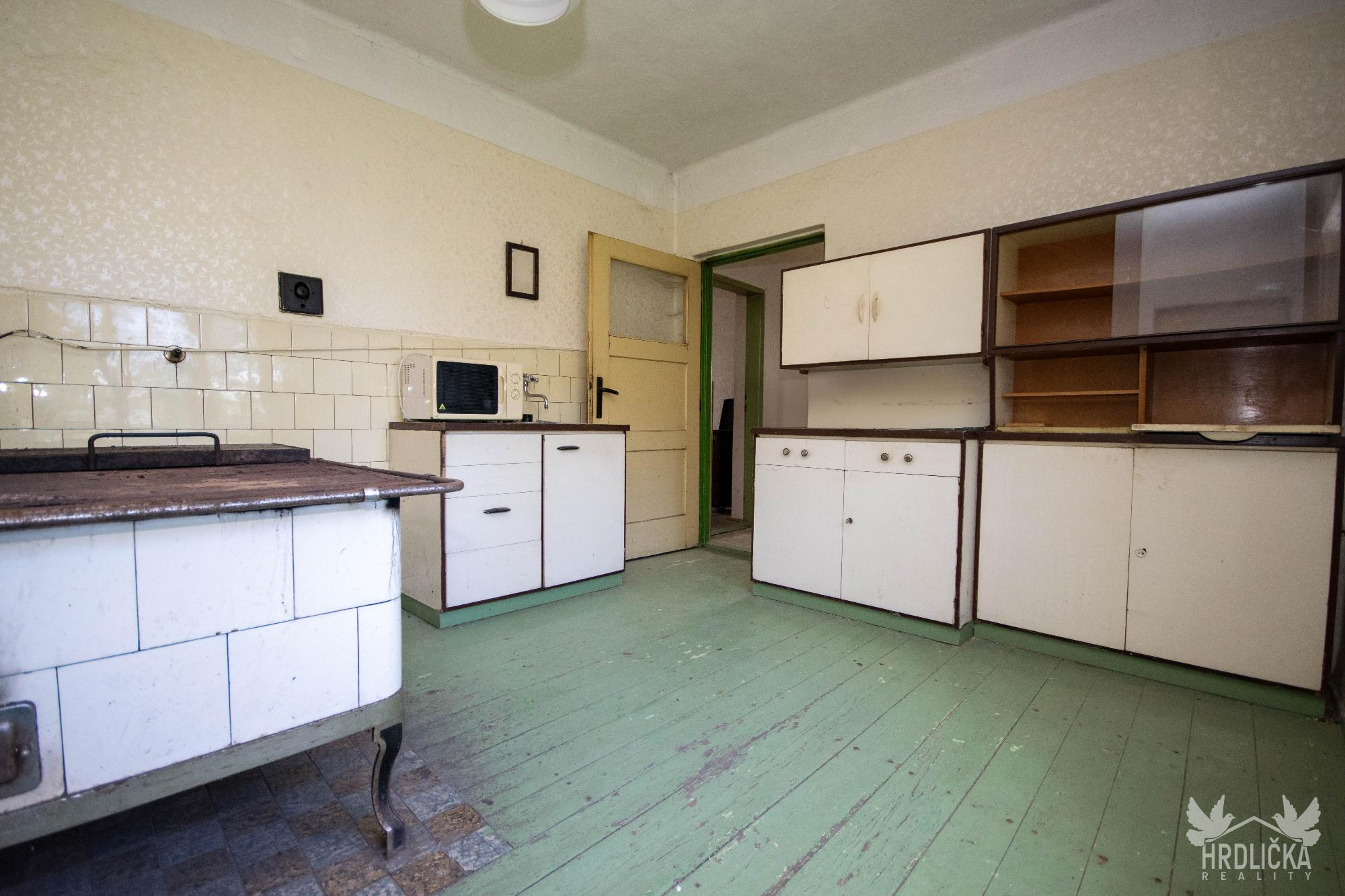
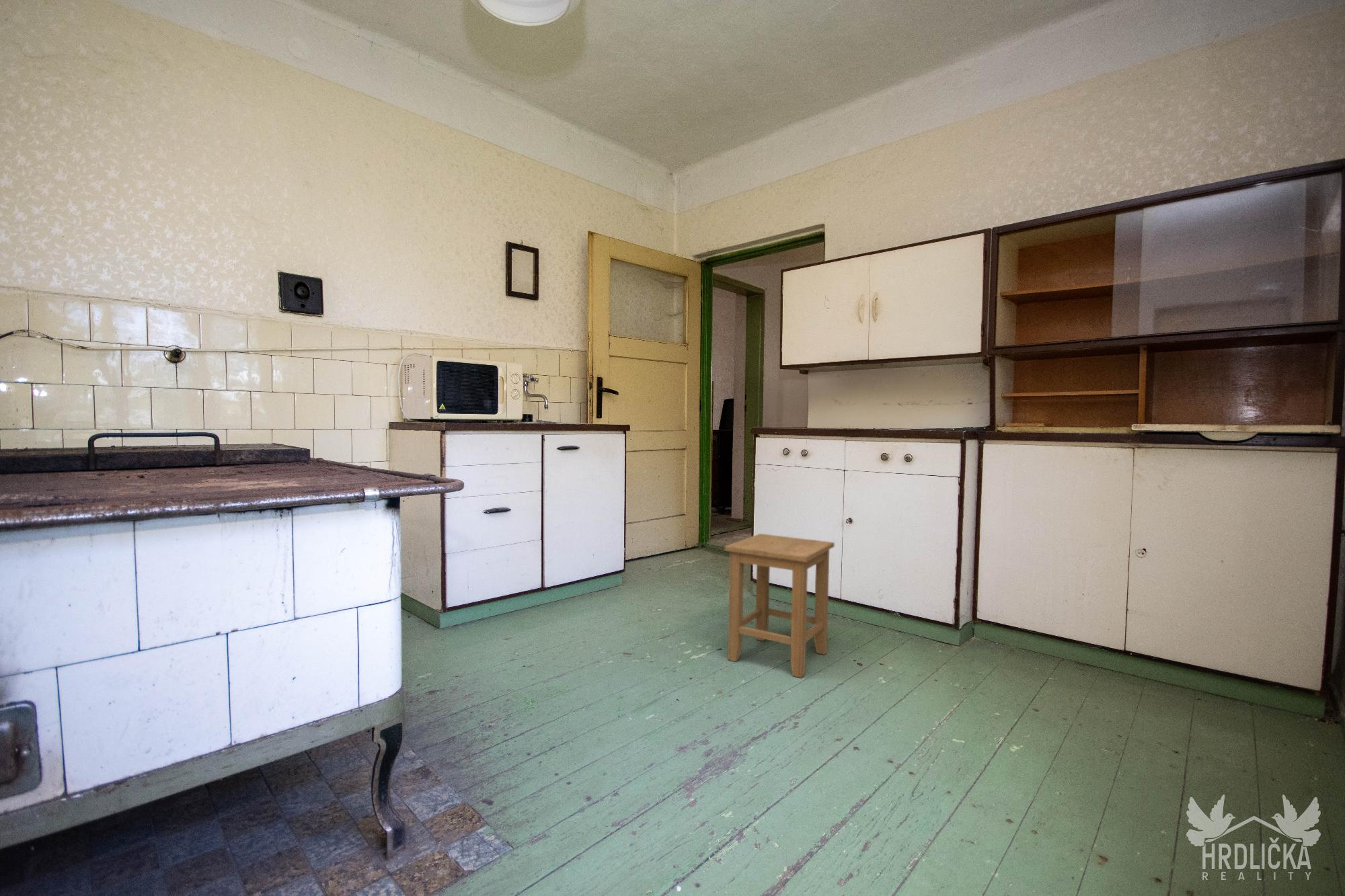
+ stool [724,533,835,679]
